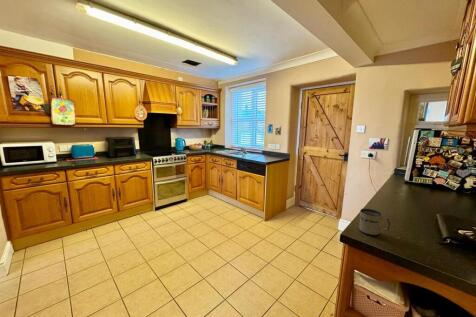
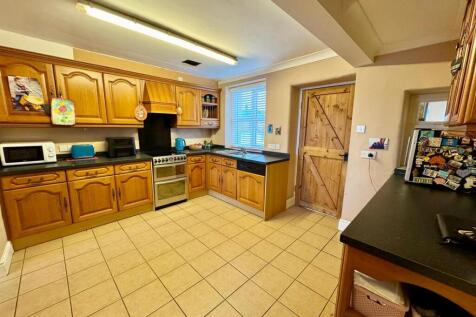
- mug [358,208,391,237]
